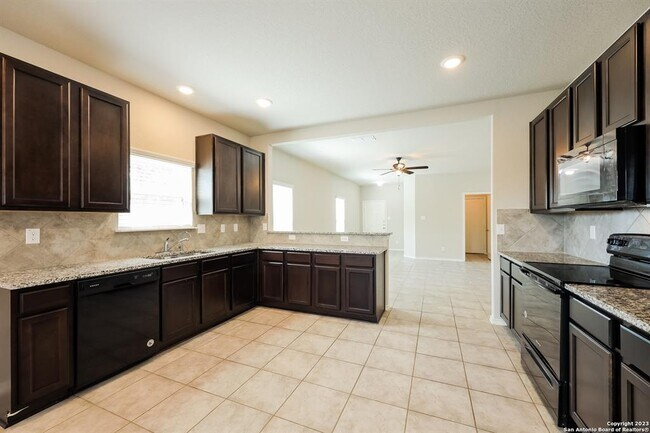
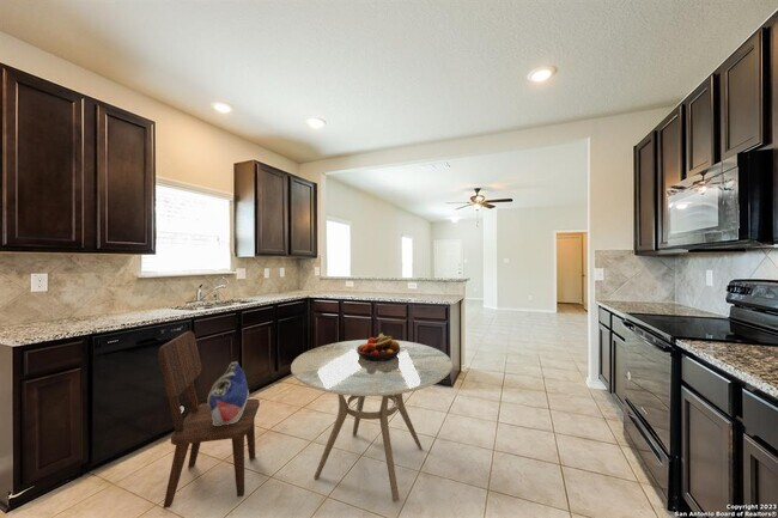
+ fruit bowl [357,333,400,361]
+ tote bag [207,360,250,426]
+ dining table [290,339,454,504]
+ dining chair [157,330,261,510]
